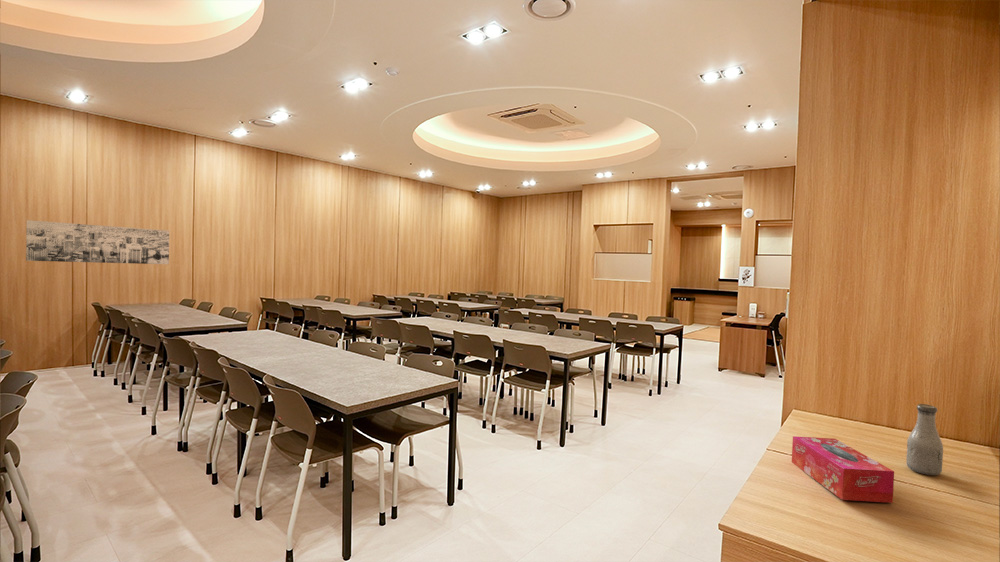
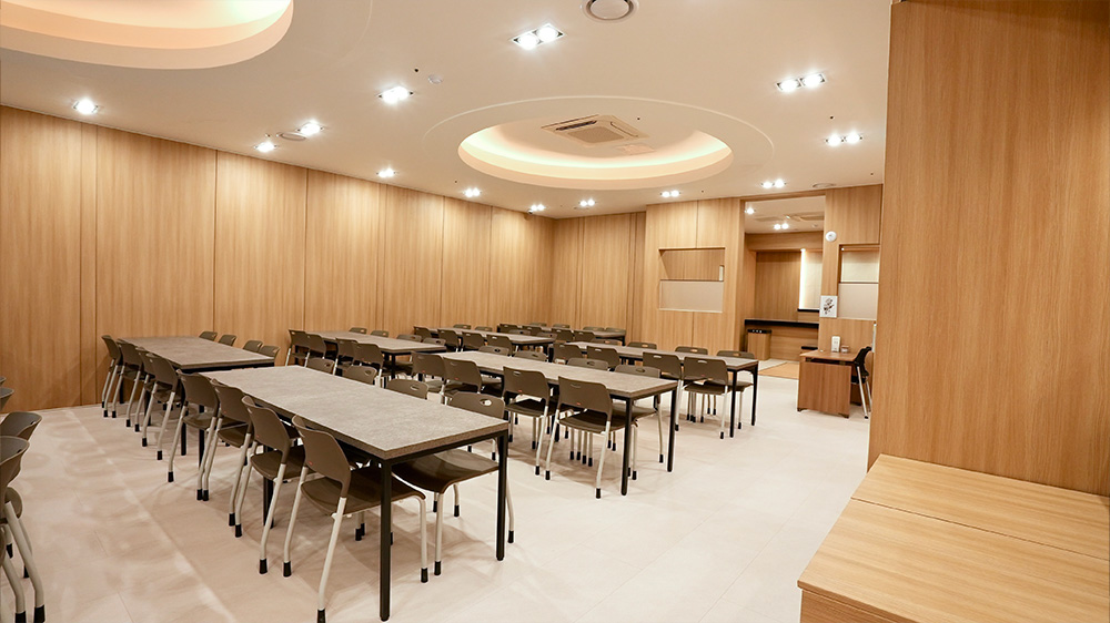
- wall art [25,219,170,265]
- bottle [905,403,944,476]
- tissue box [791,435,895,504]
